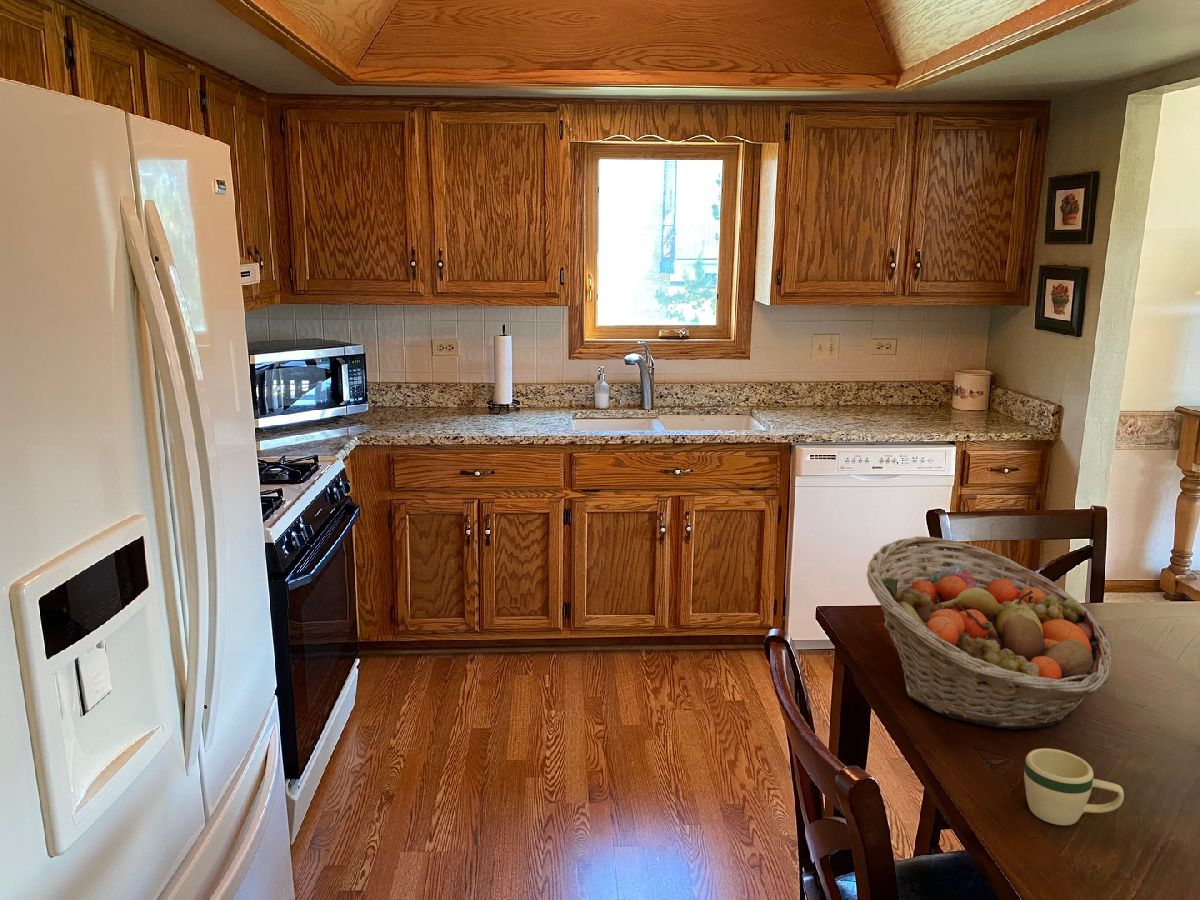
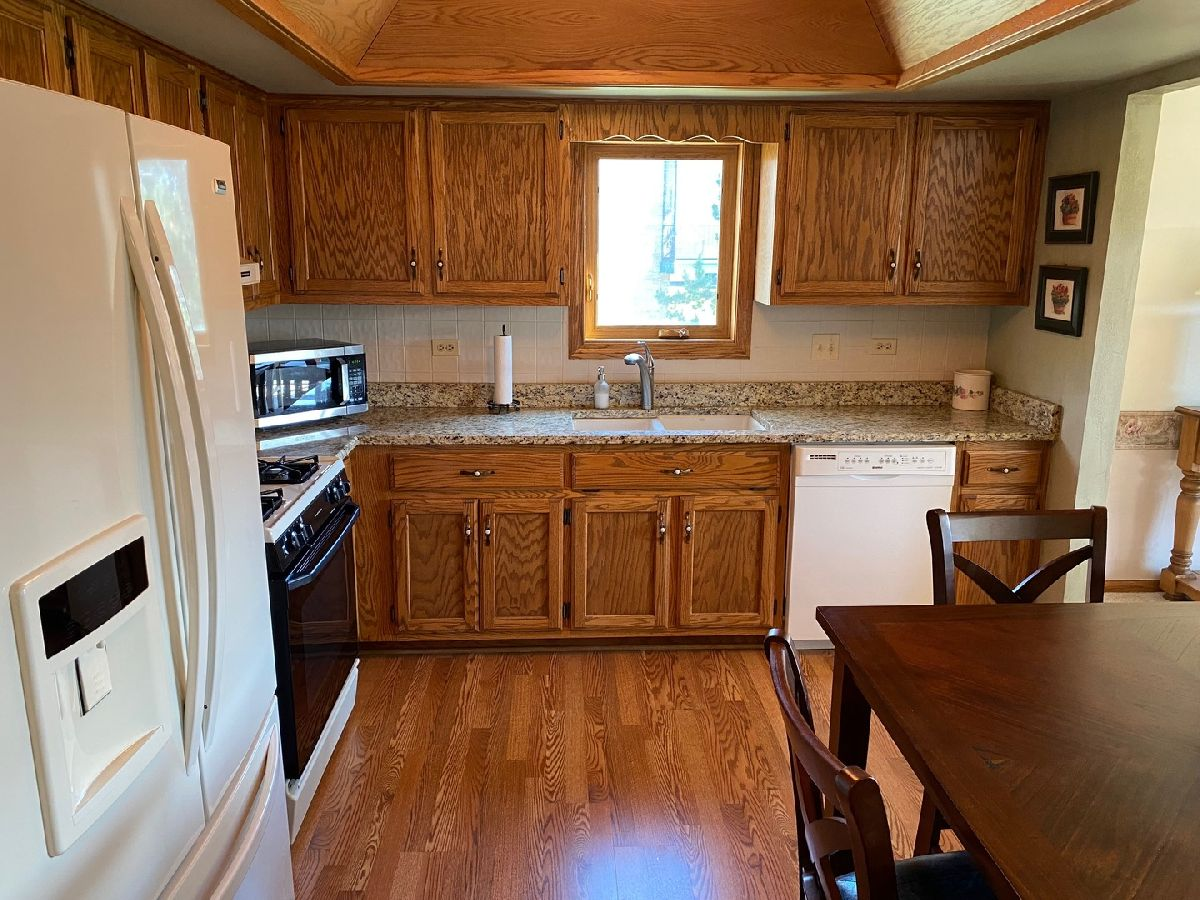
- fruit basket [866,535,1113,730]
- mug [1023,747,1125,826]
